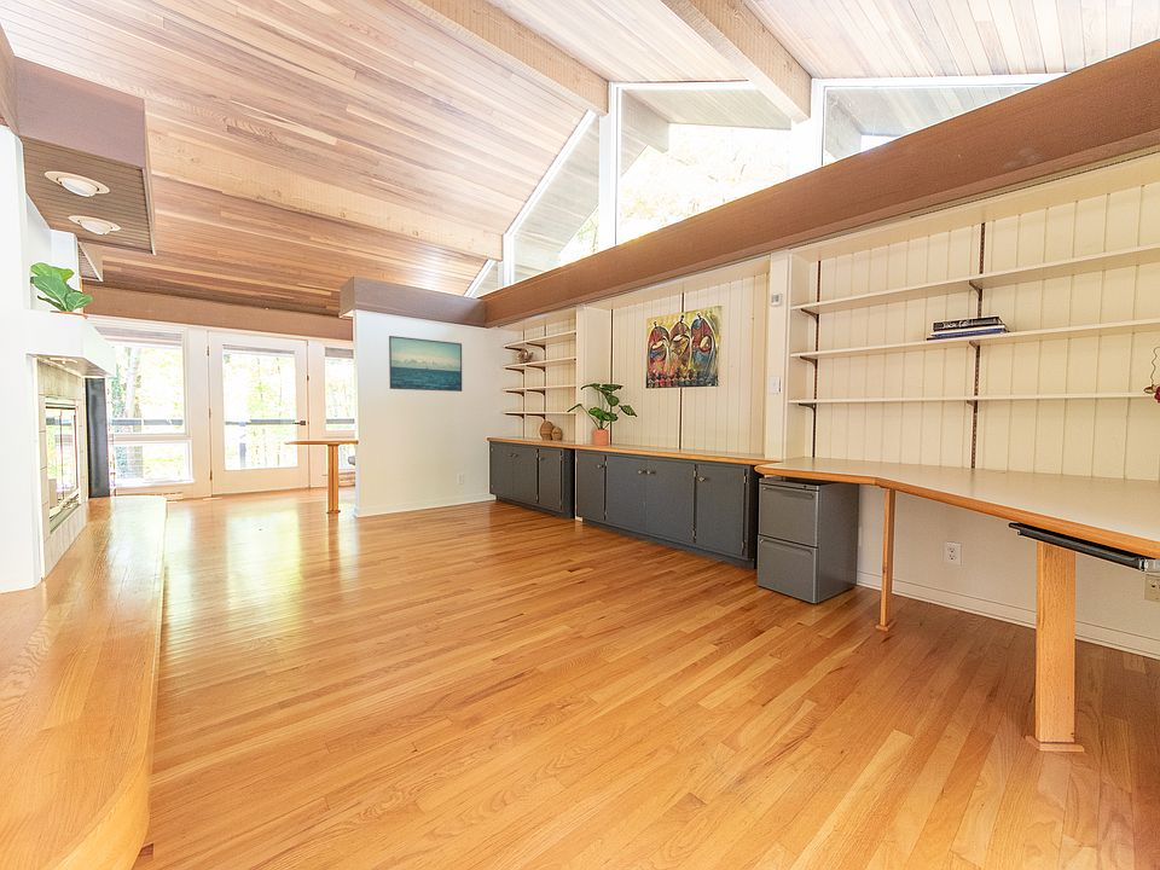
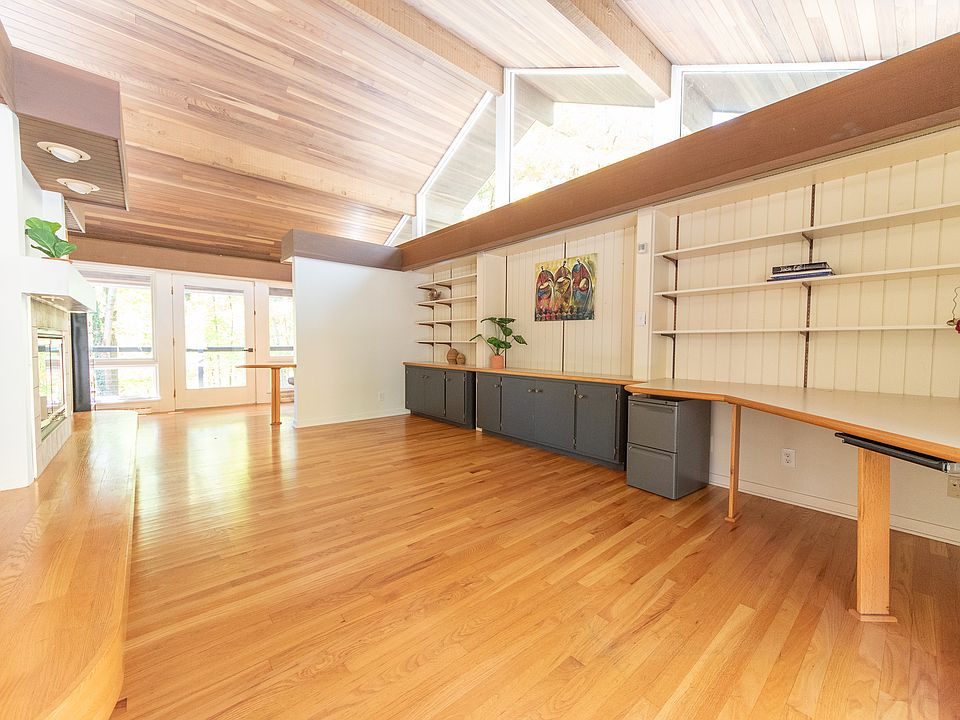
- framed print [388,335,463,393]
